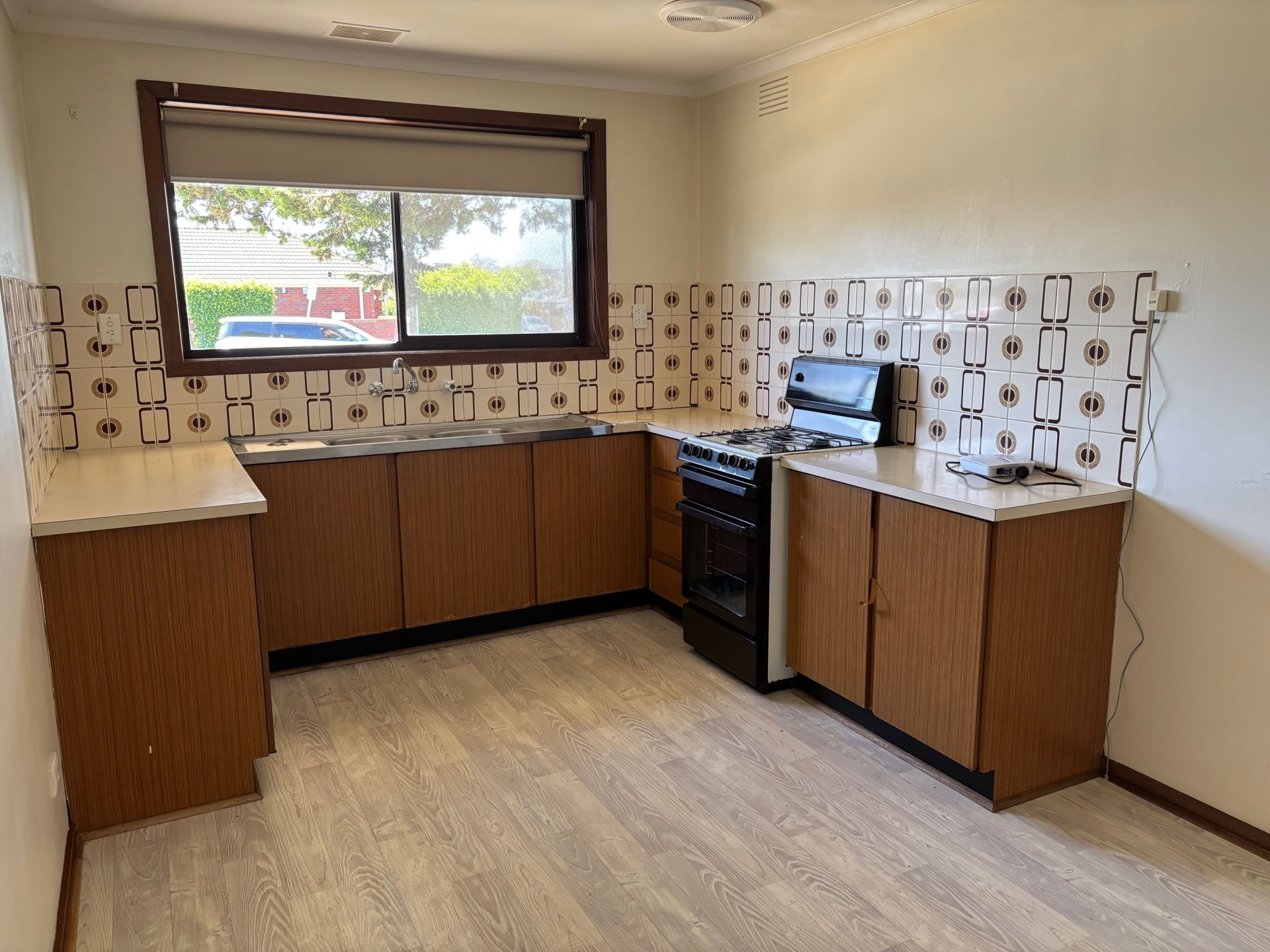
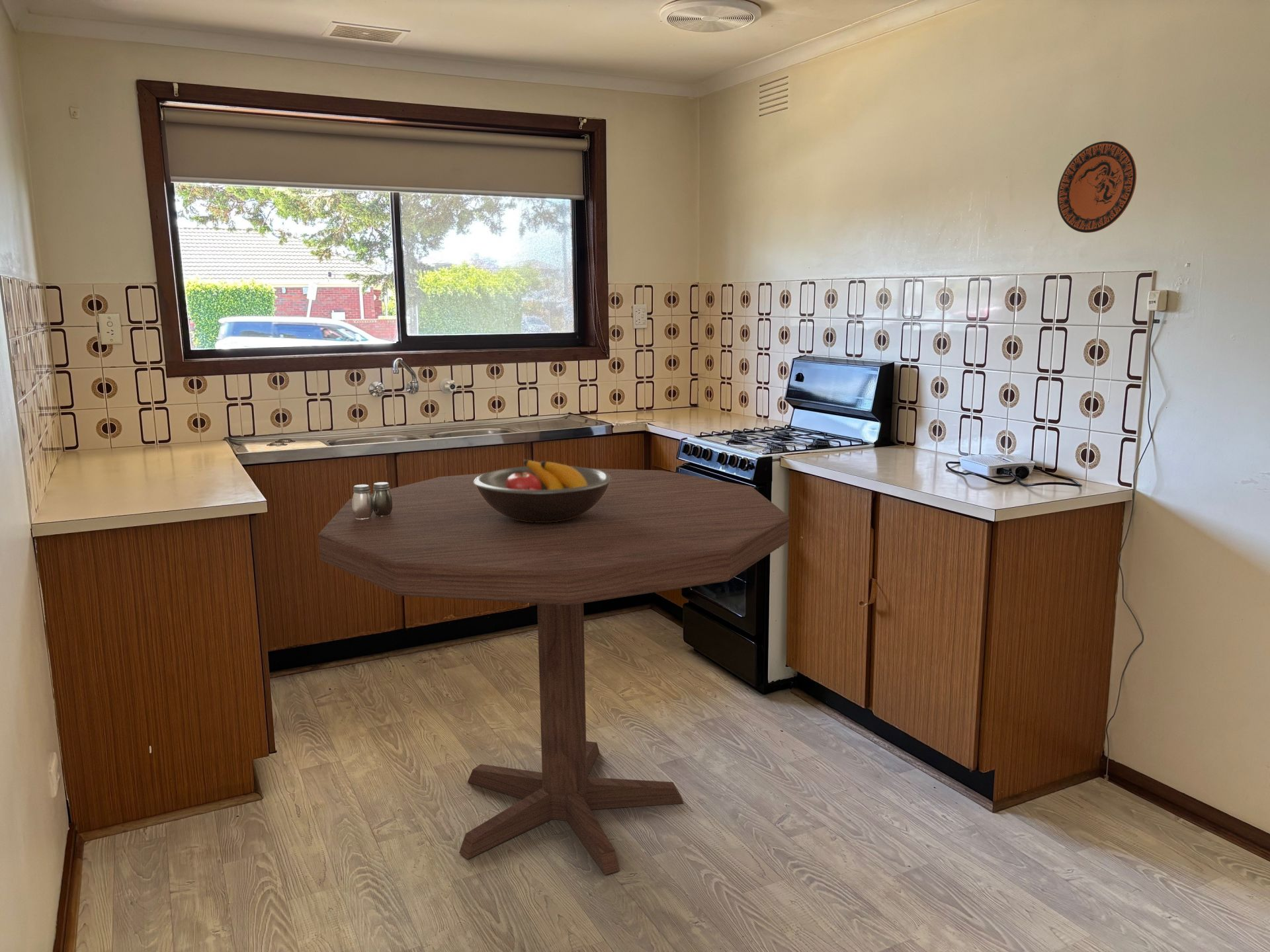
+ fruit bowl [474,459,611,522]
+ dining table [318,468,790,875]
+ salt and pepper shaker [352,481,392,520]
+ decorative plate [1056,141,1137,233]
